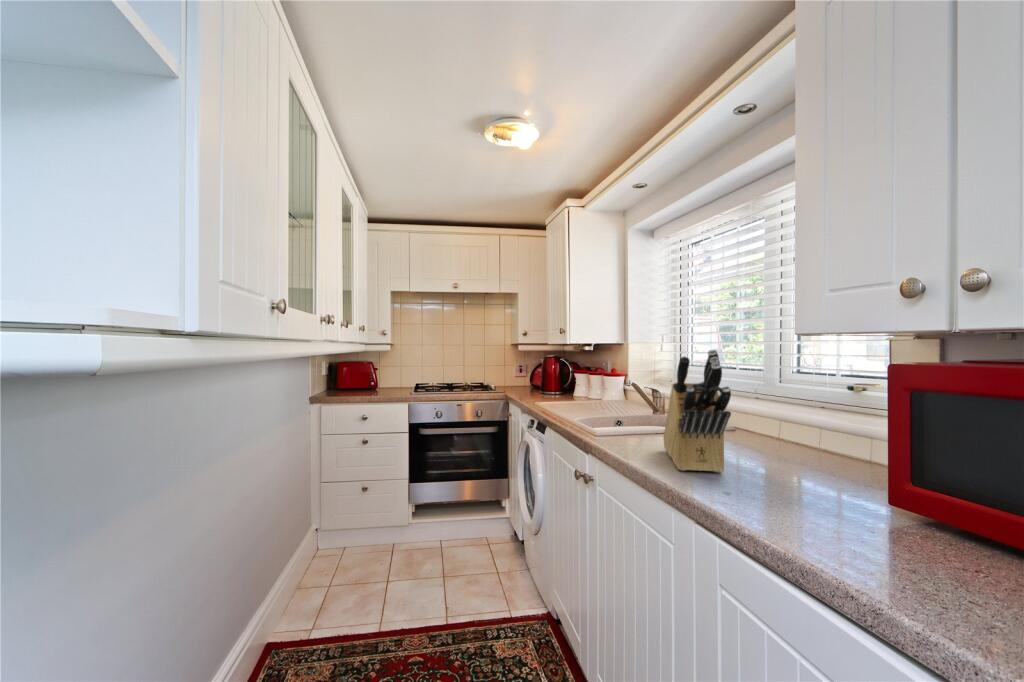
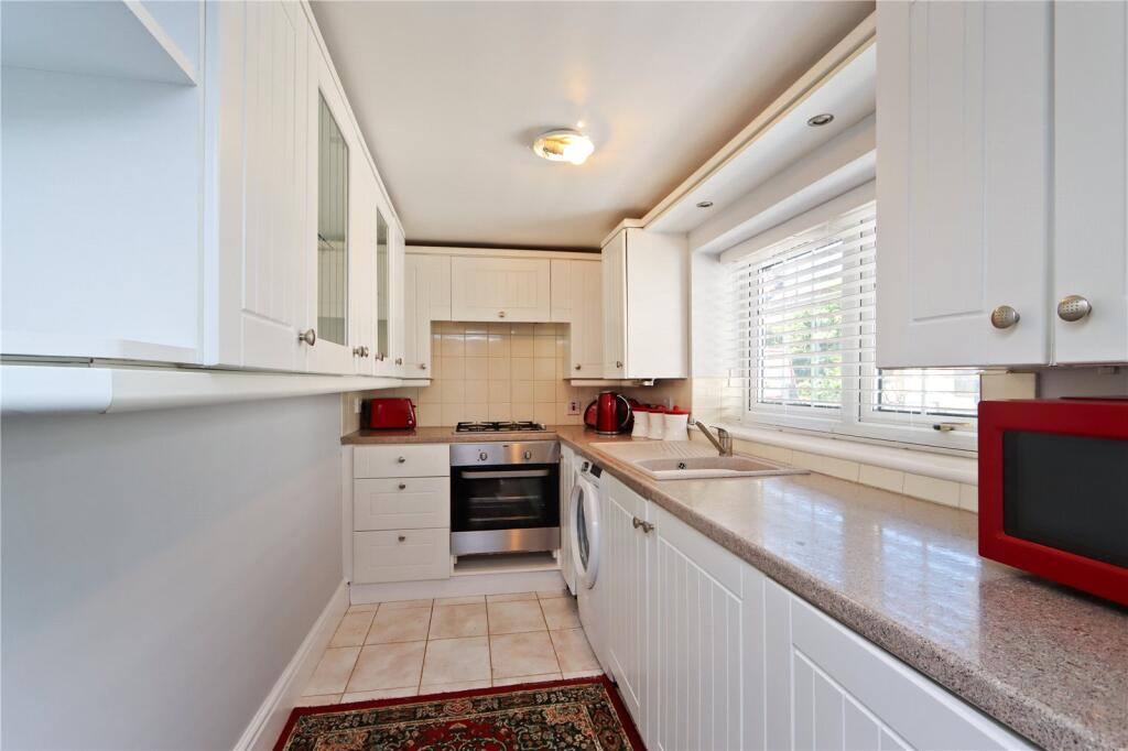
- knife block [663,349,732,473]
